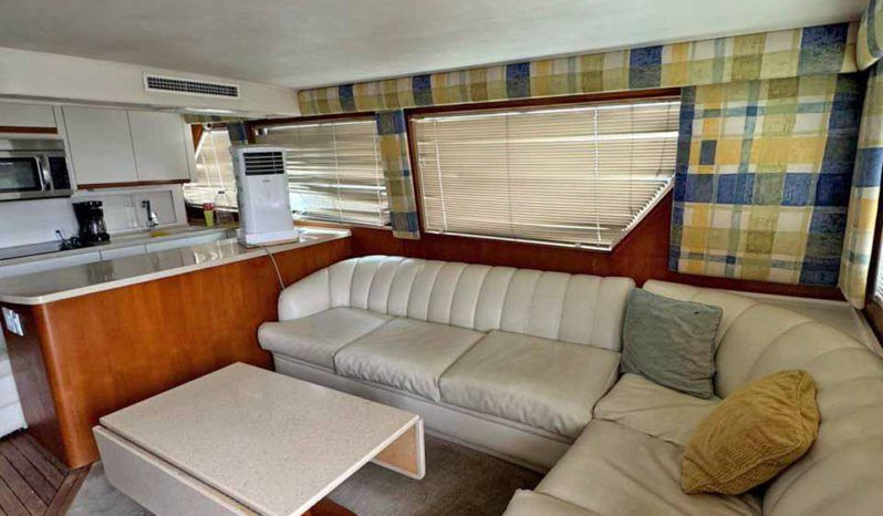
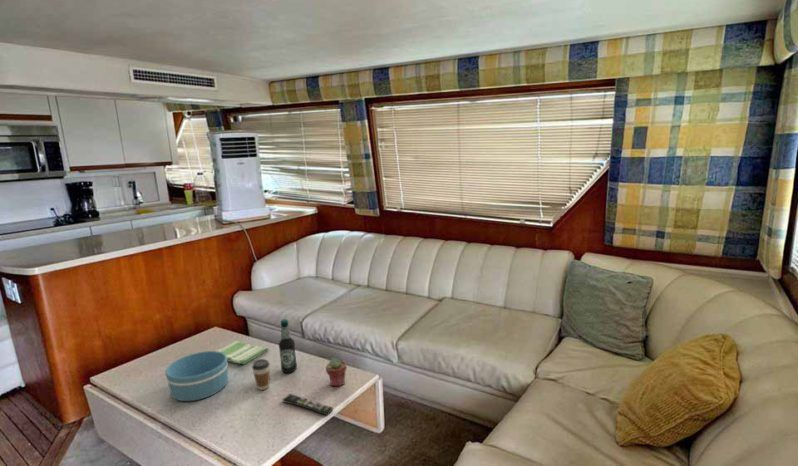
+ bowl [164,350,229,402]
+ bottle [278,318,298,374]
+ coffee cup [251,358,271,391]
+ potted succulent [325,357,347,387]
+ dish towel [215,340,269,365]
+ remote control [281,393,334,417]
